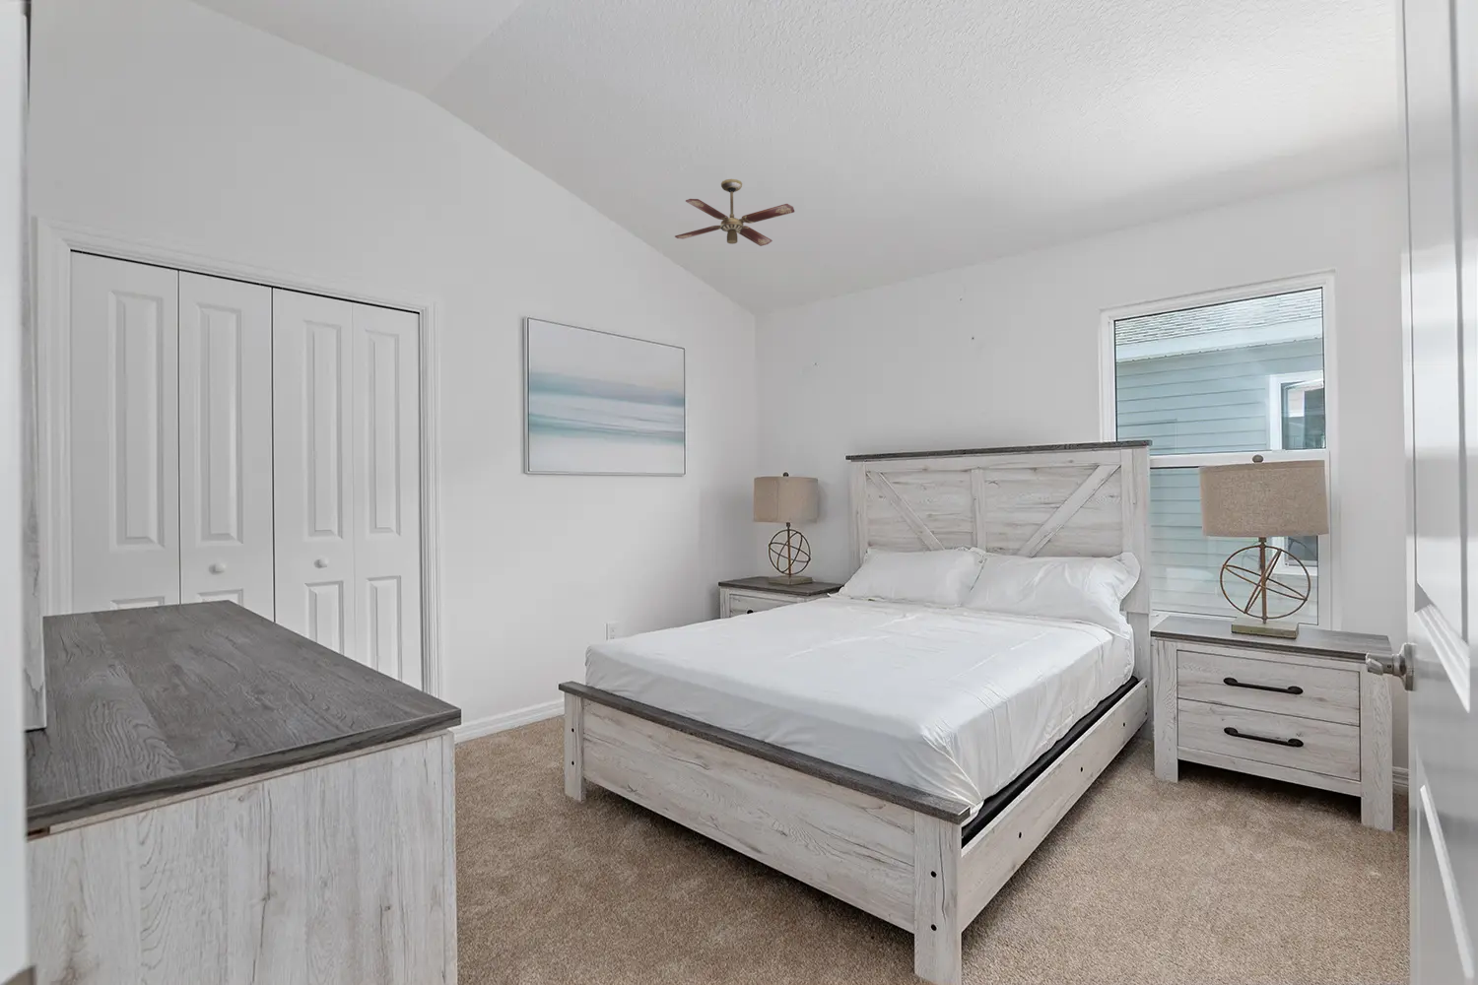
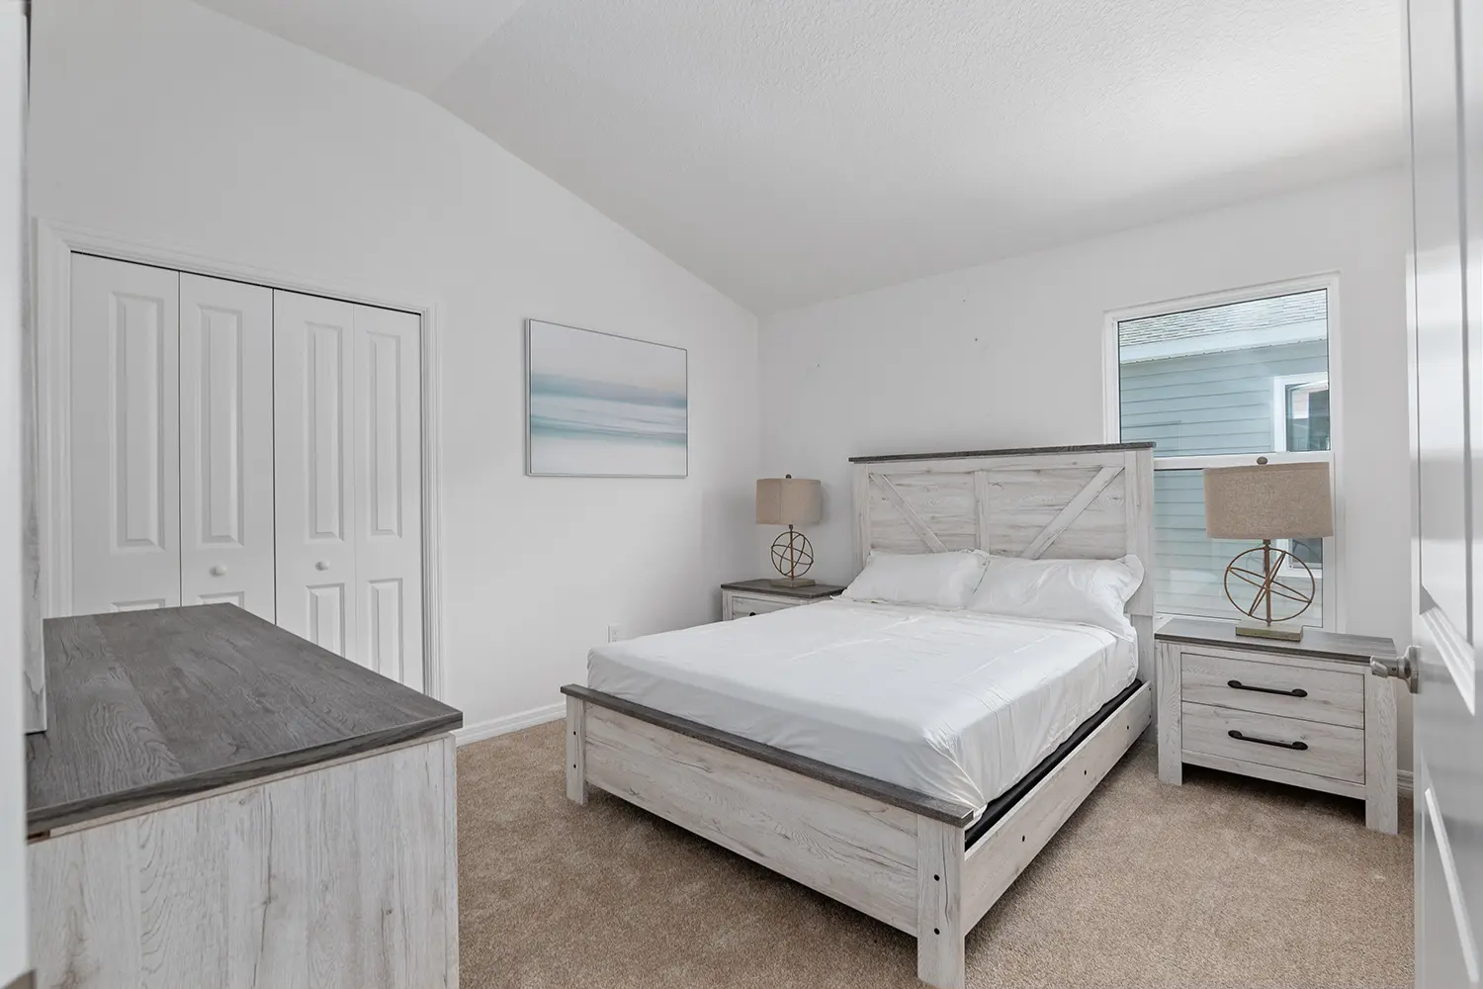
- ceiling fan [674,178,795,247]
